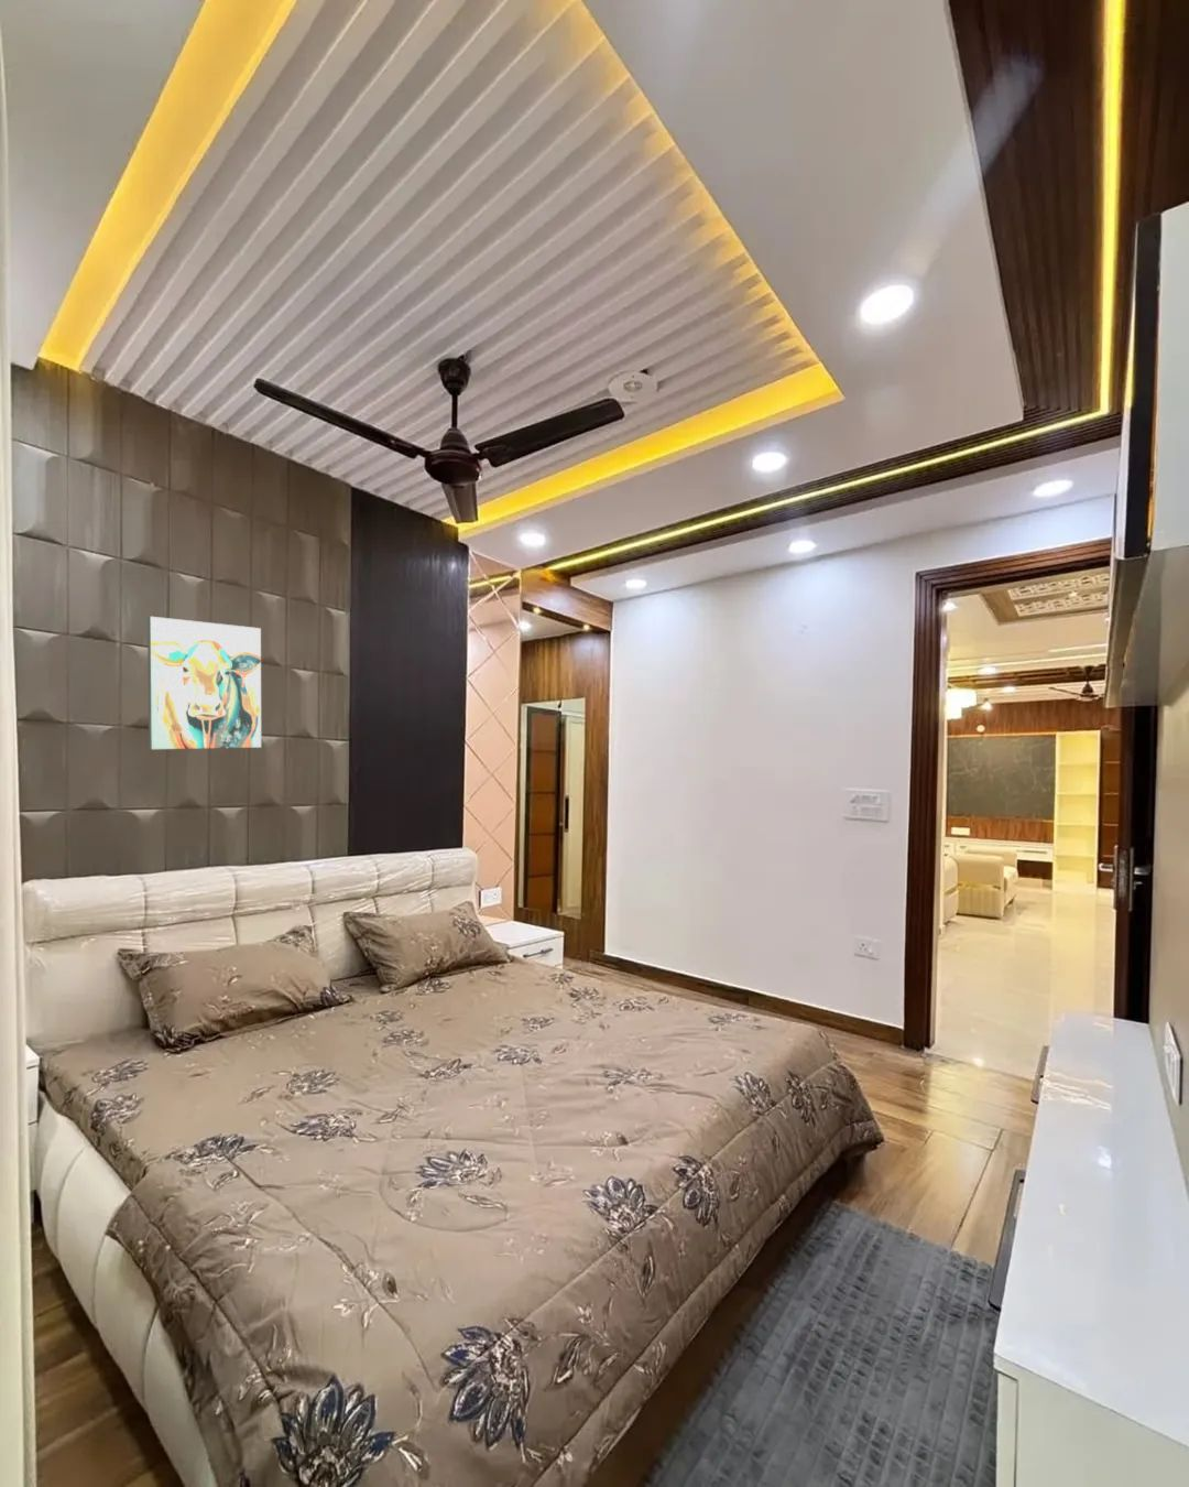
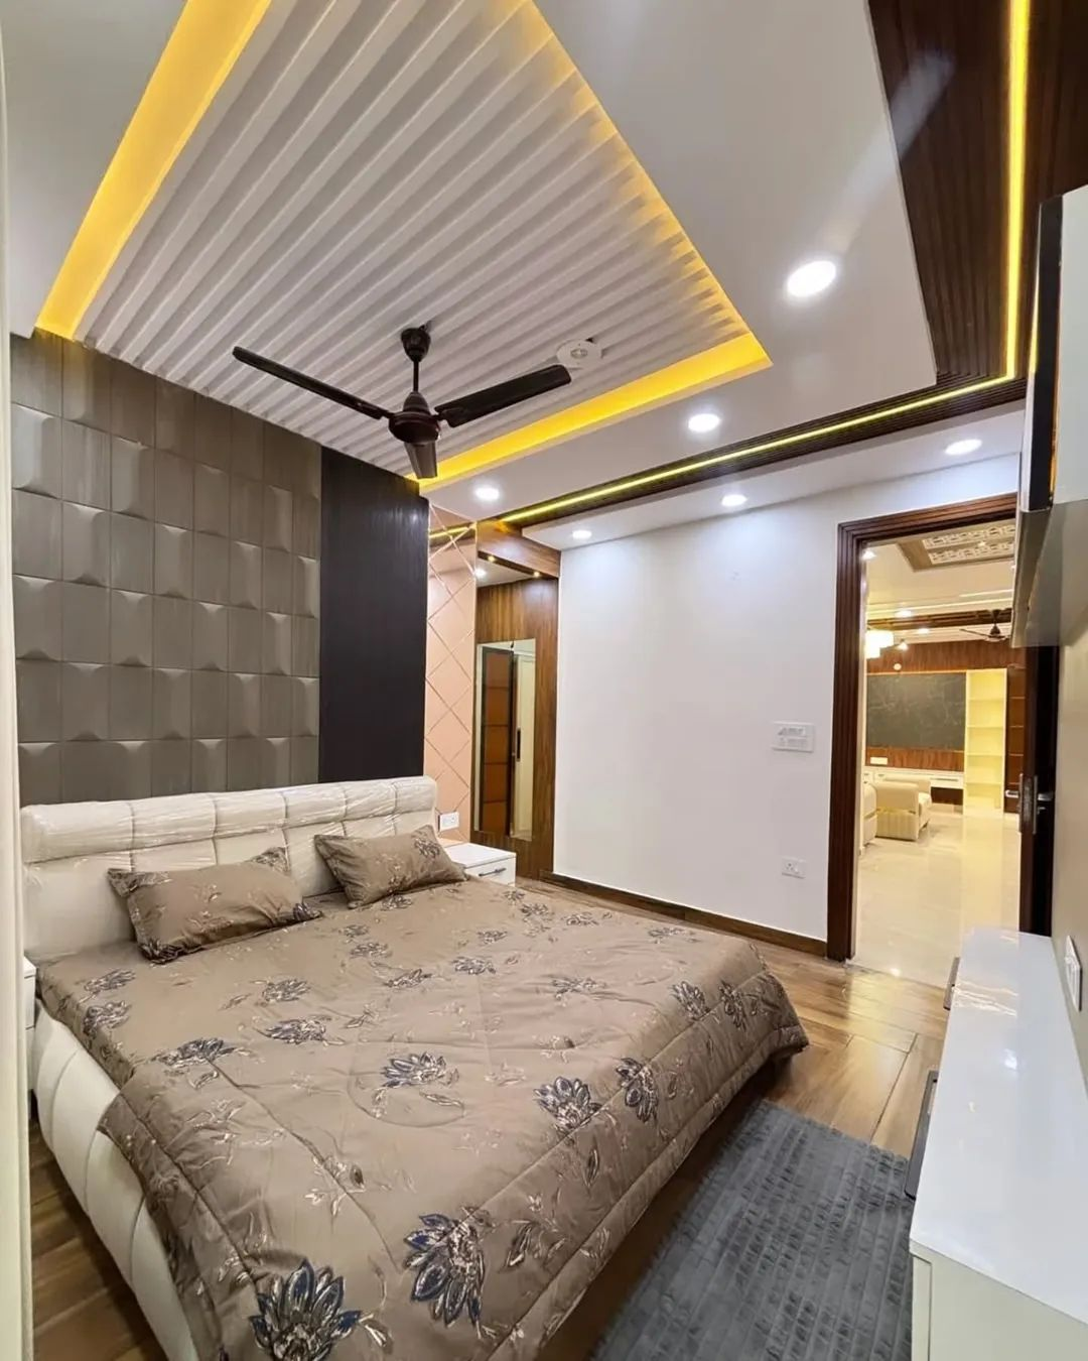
- wall art [147,615,262,750]
